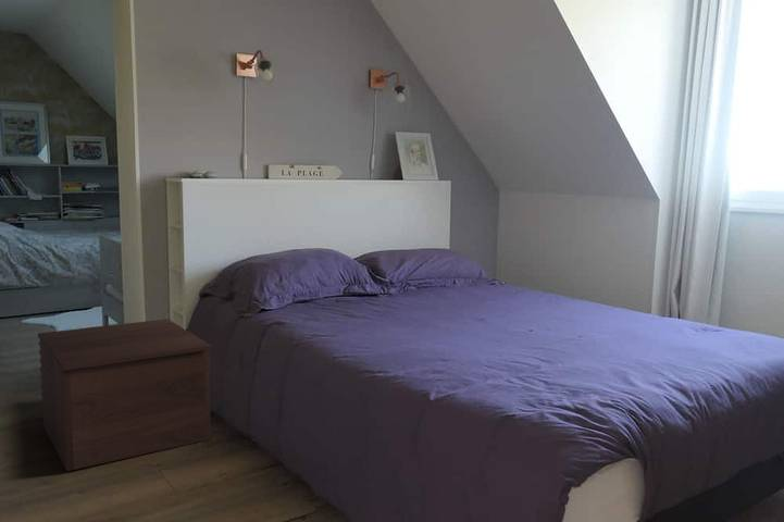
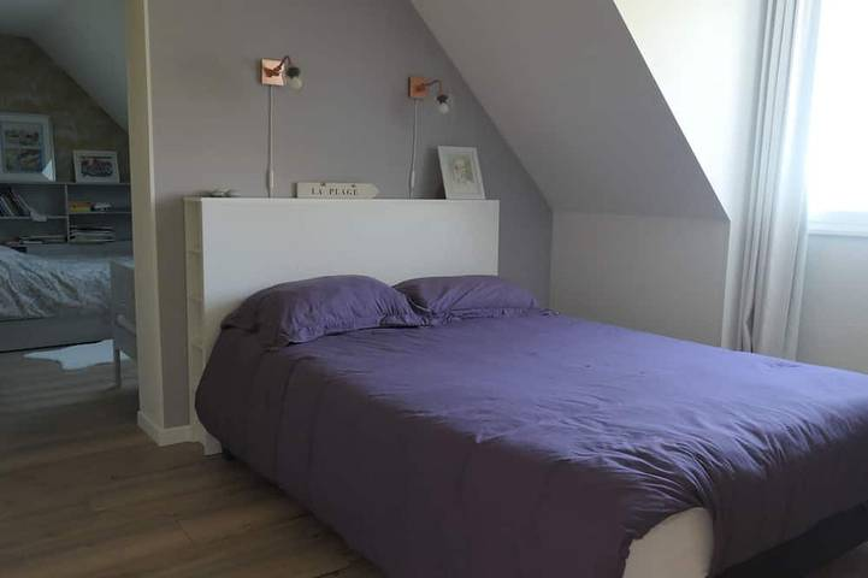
- nightstand [37,318,213,472]
